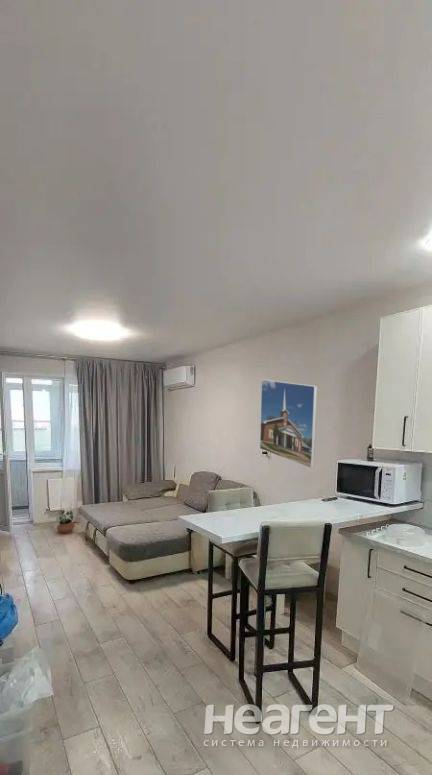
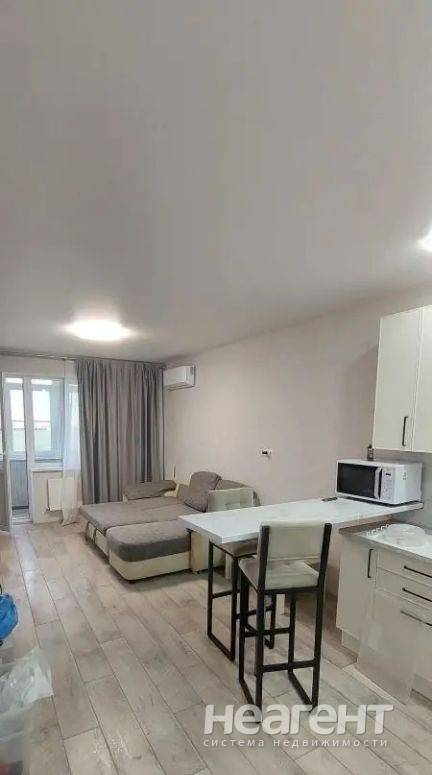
- potted plant [56,509,76,535]
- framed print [259,378,318,470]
